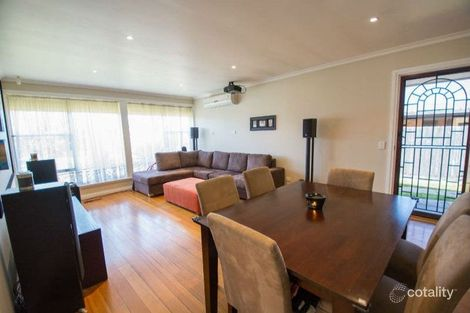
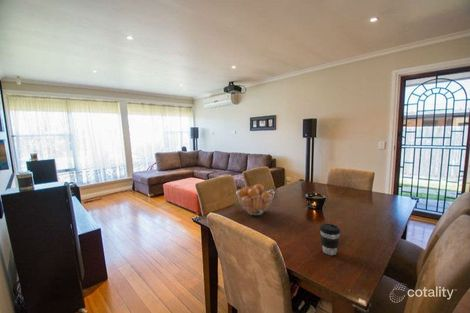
+ fruit basket [235,183,275,216]
+ coffee cup [319,223,341,256]
